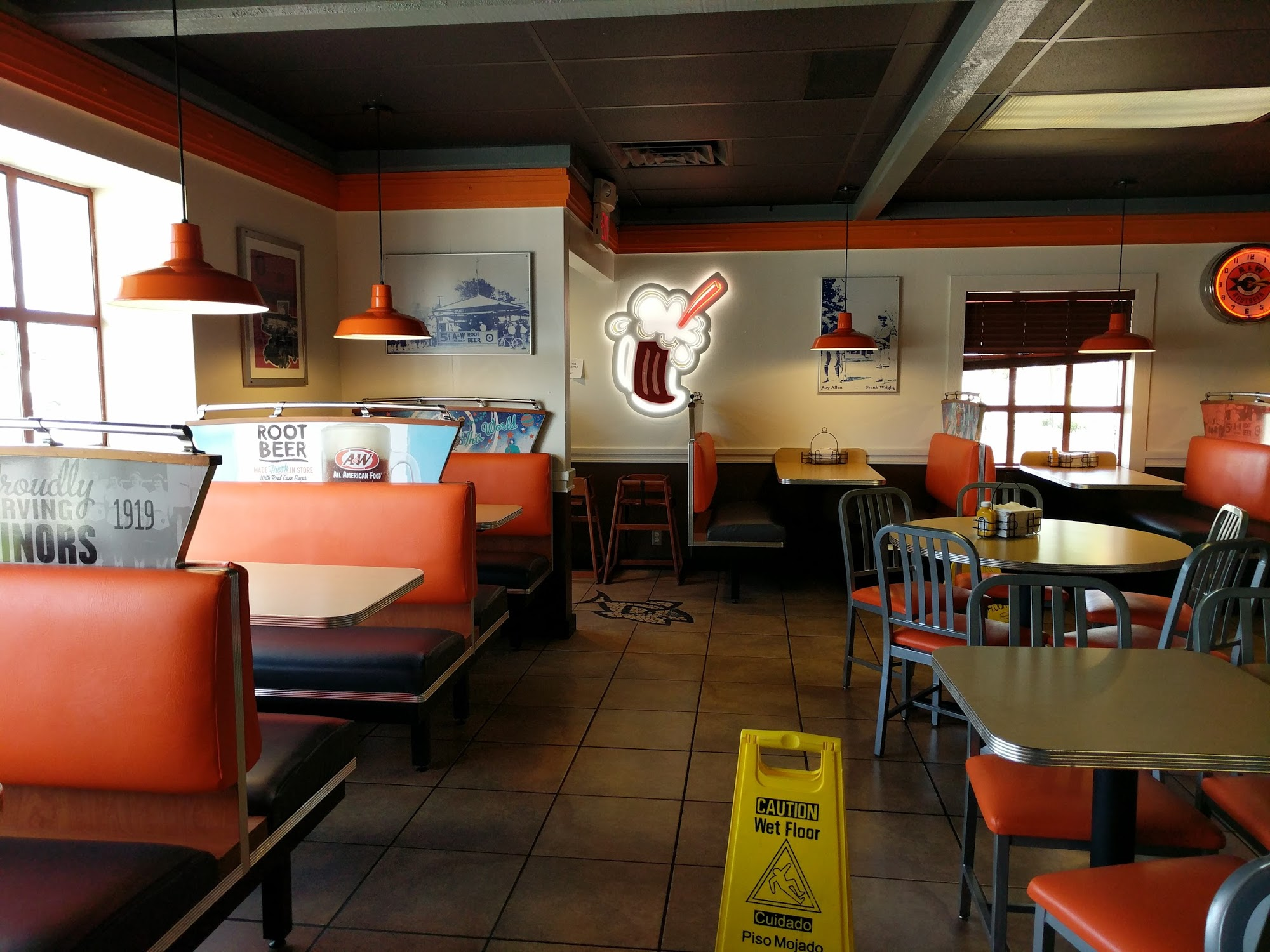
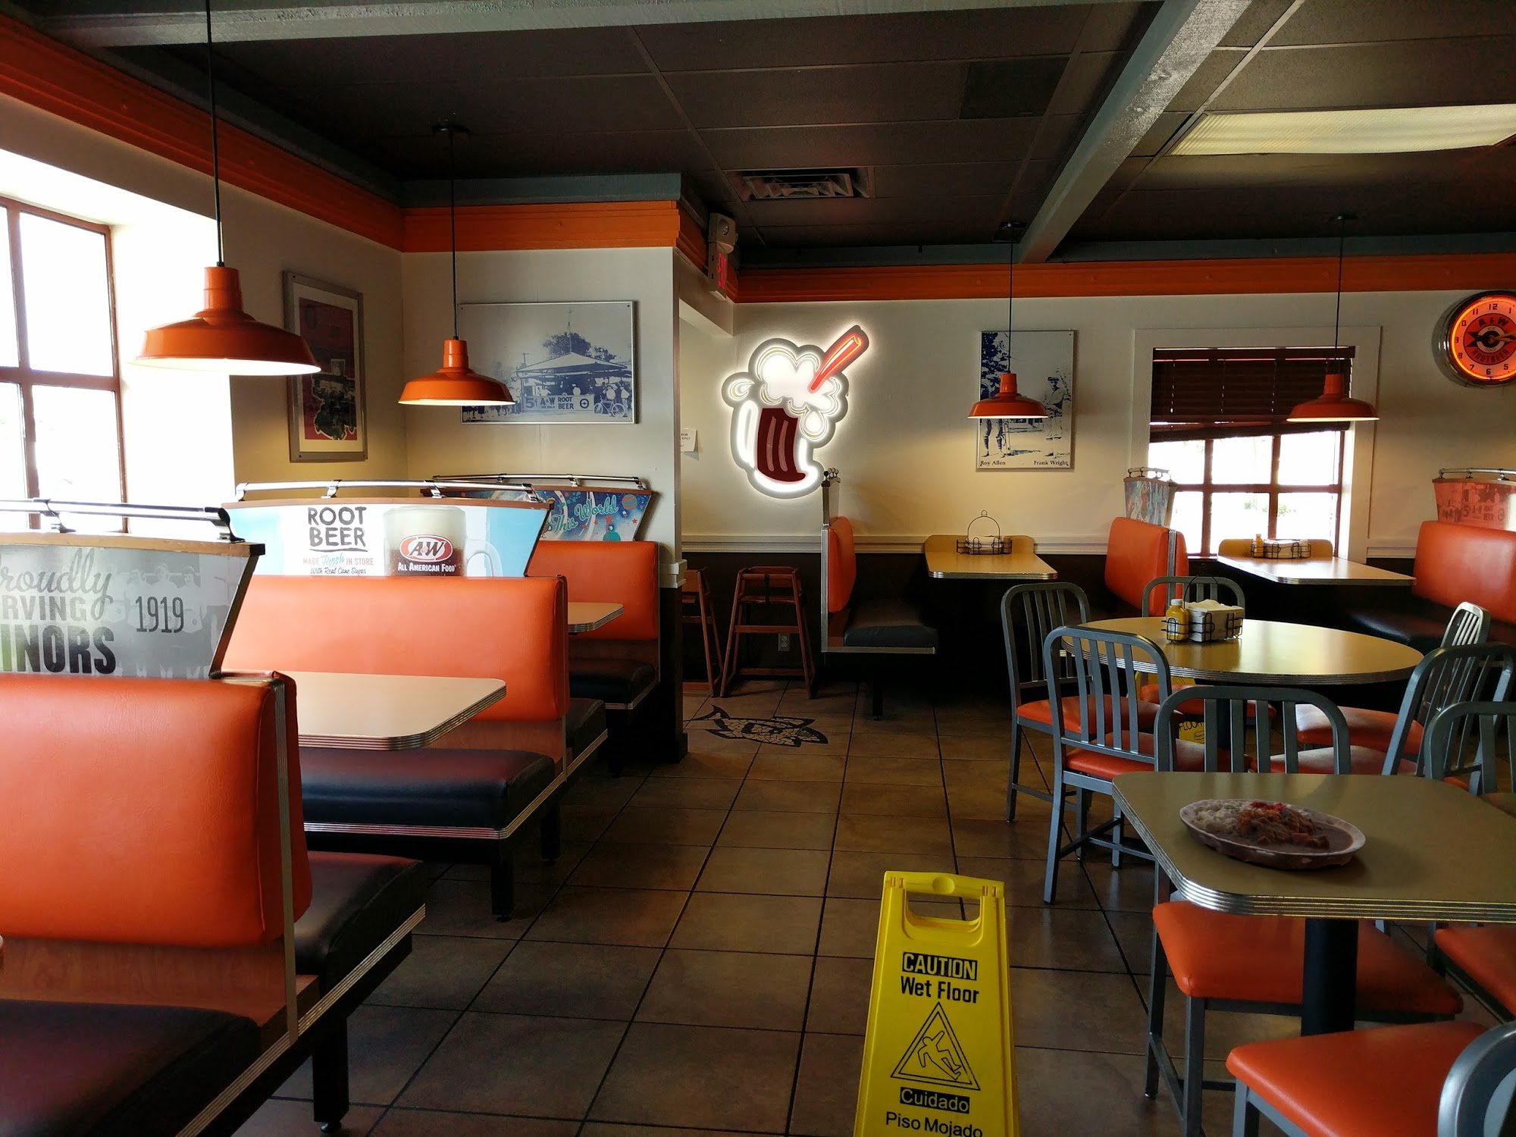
+ plate [1178,798,1367,871]
